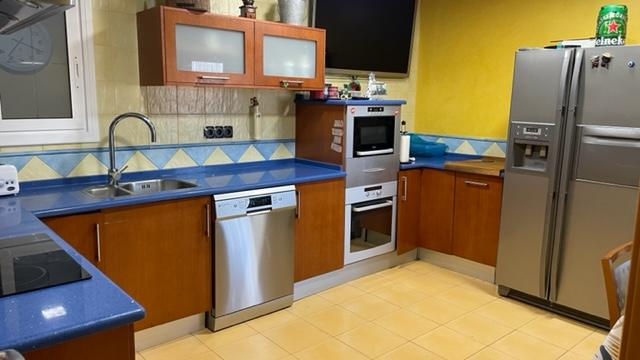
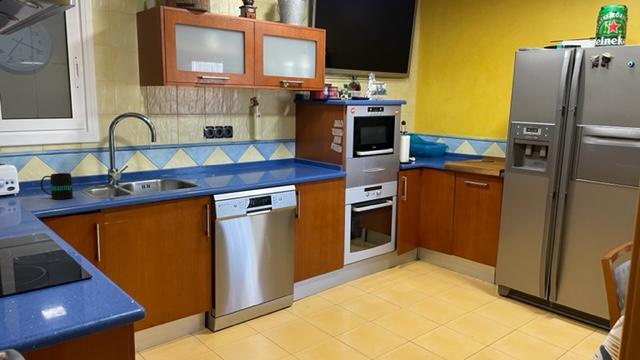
+ mug [40,172,74,200]
